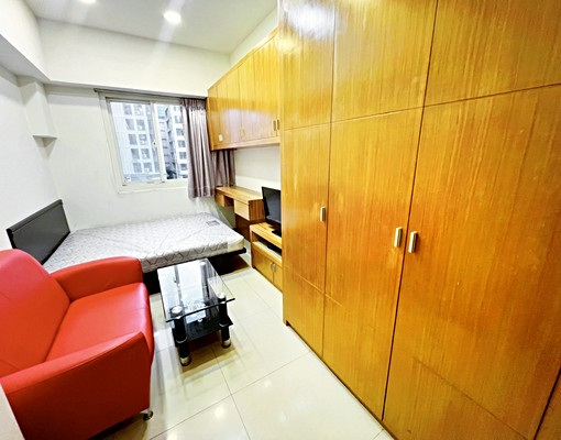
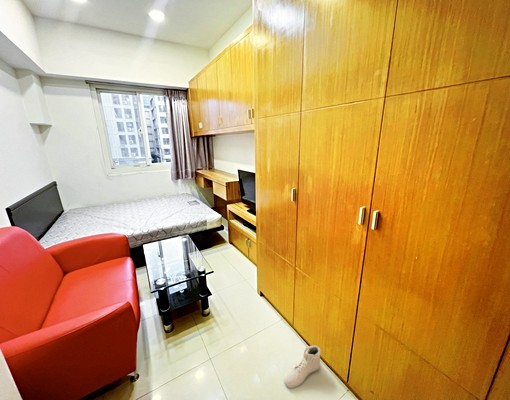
+ sneaker [283,345,321,389]
